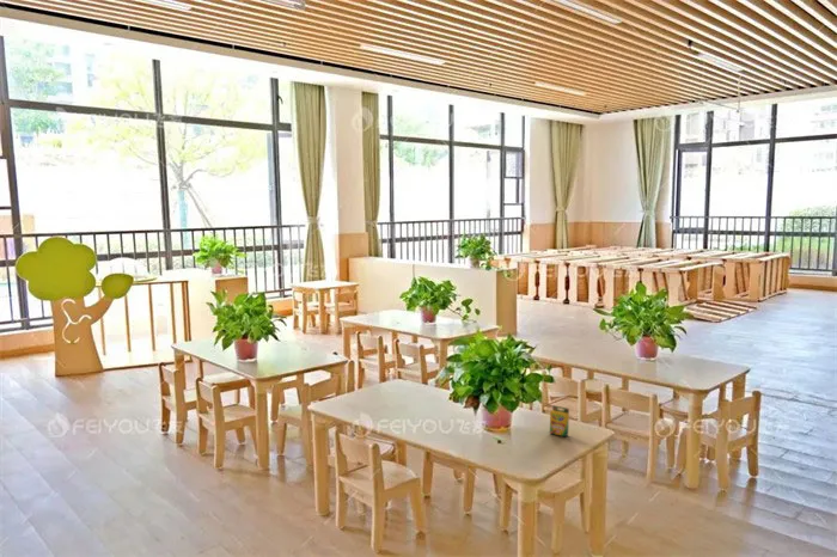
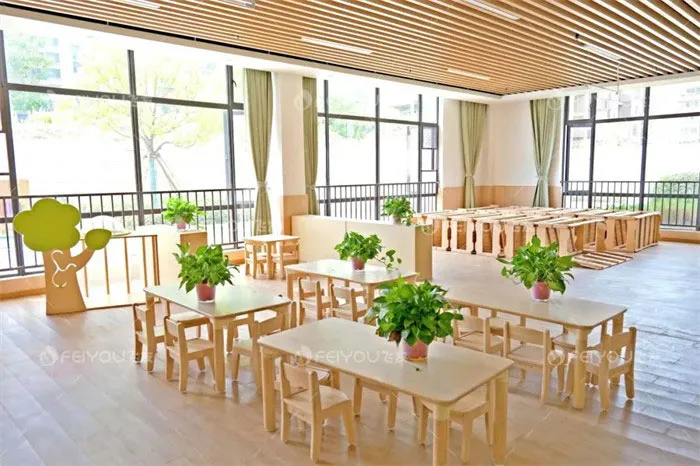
- crayon box [549,404,570,437]
